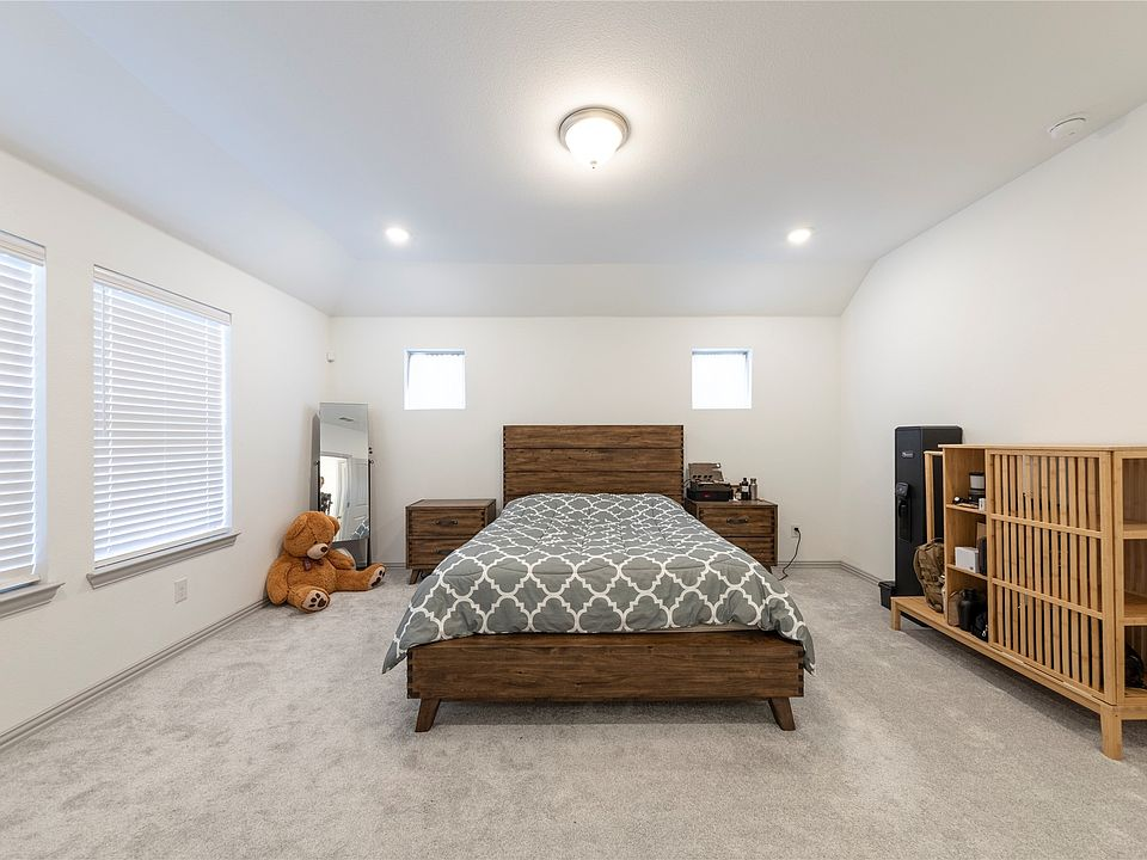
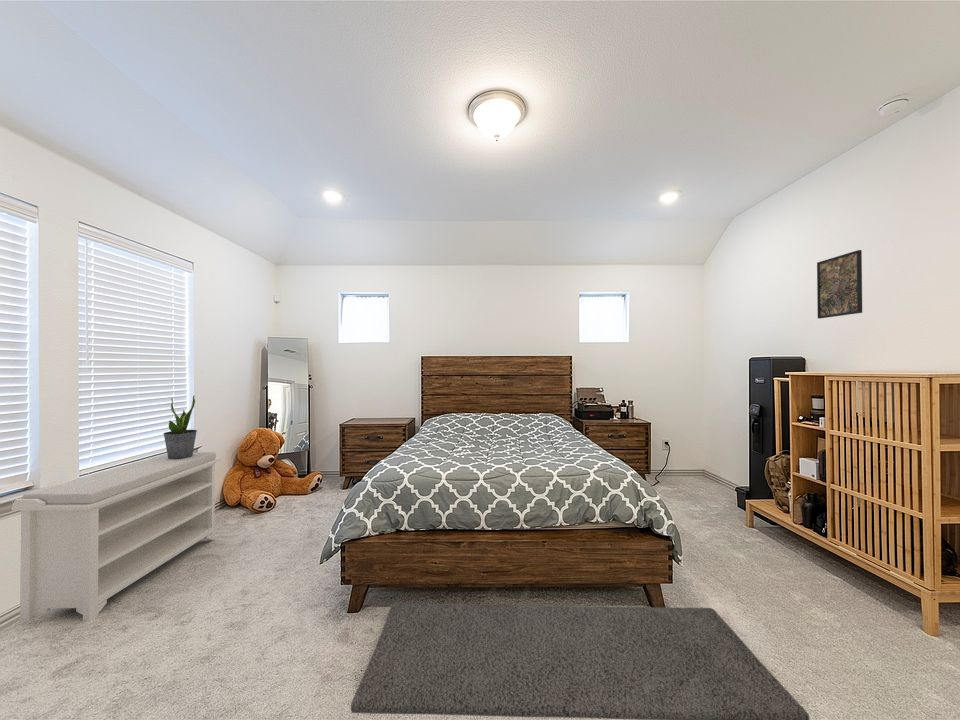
+ rug [350,602,810,720]
+ bench [11,451,222,622]
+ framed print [816,249,863,320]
+ potted plant [162,394,198,459]
